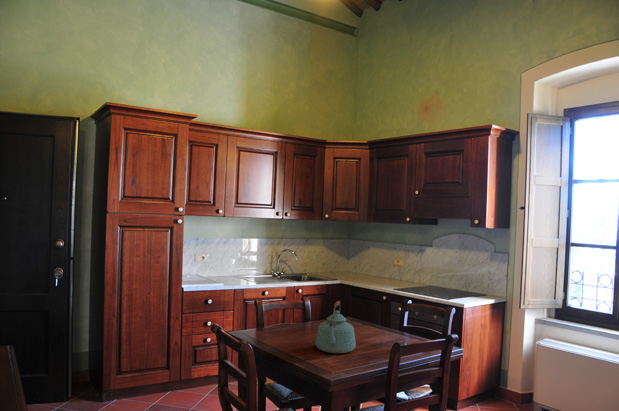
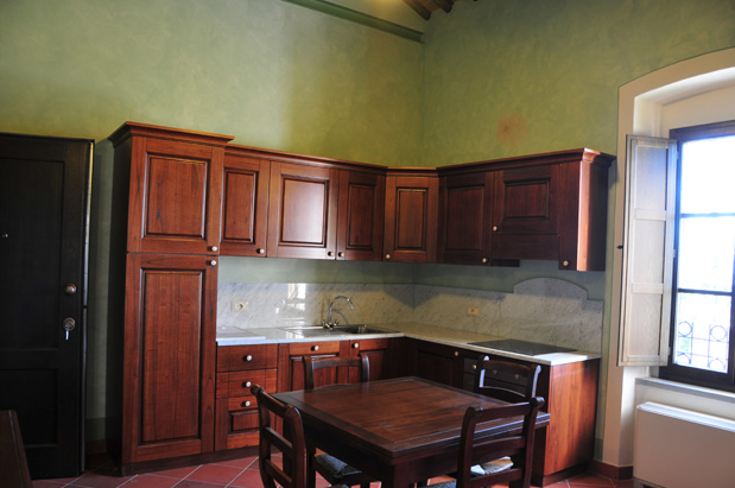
- kettle [314,300,357,355]
